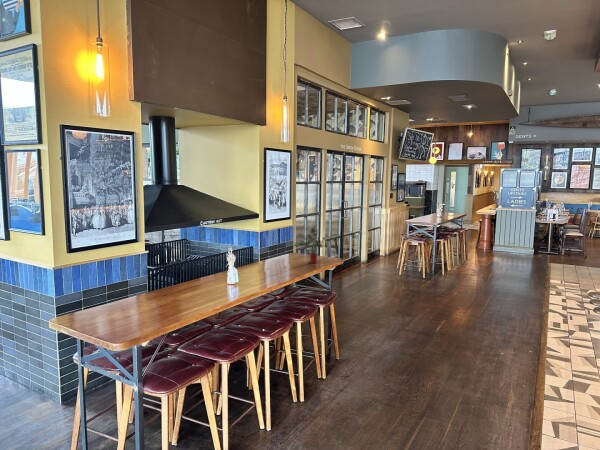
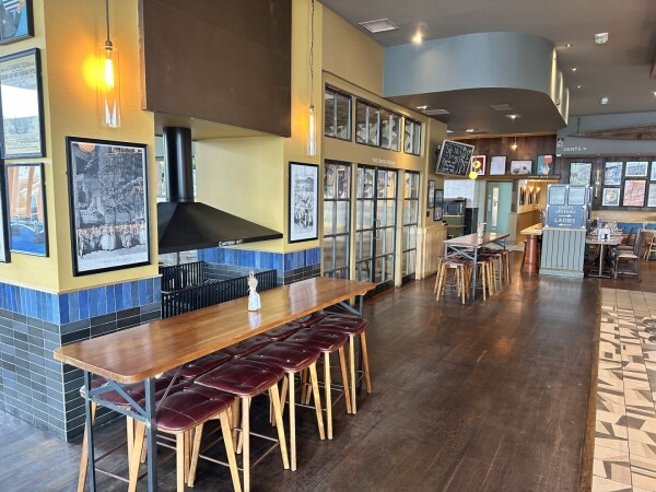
- potted plant [290,227,327,264]
